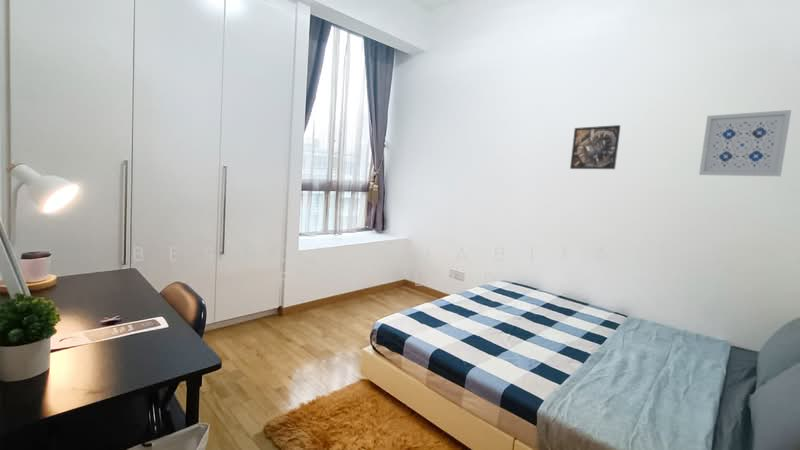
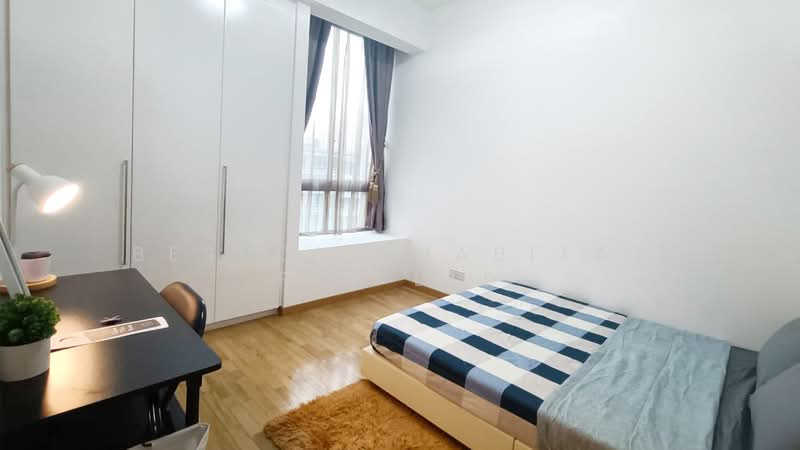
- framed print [569,124,621,170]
- wall art [698,109,792,177]
